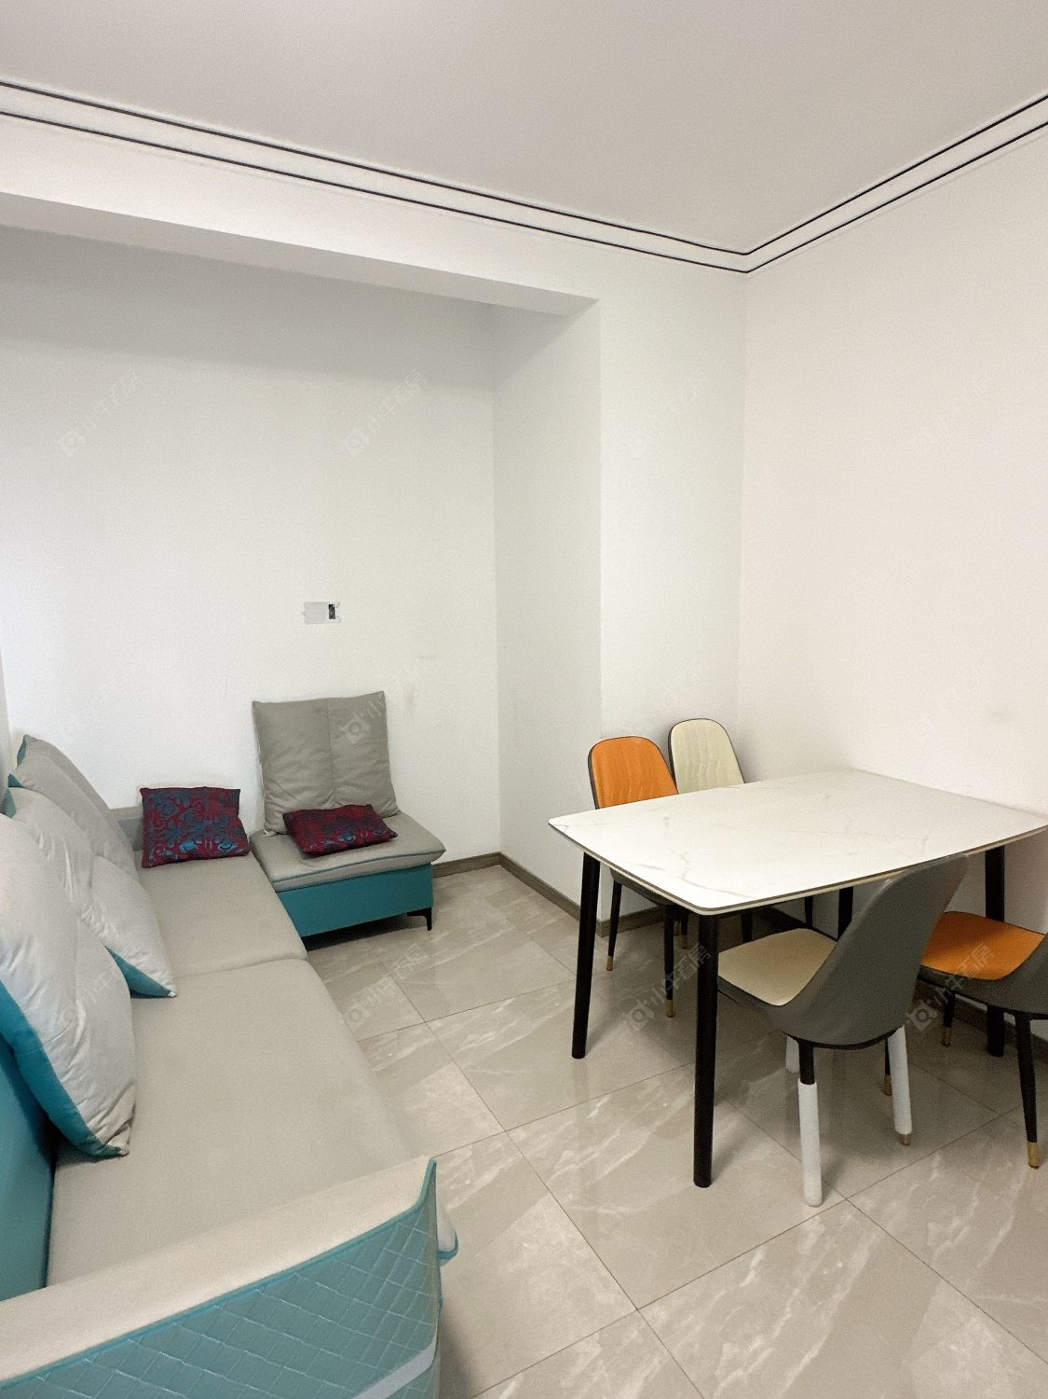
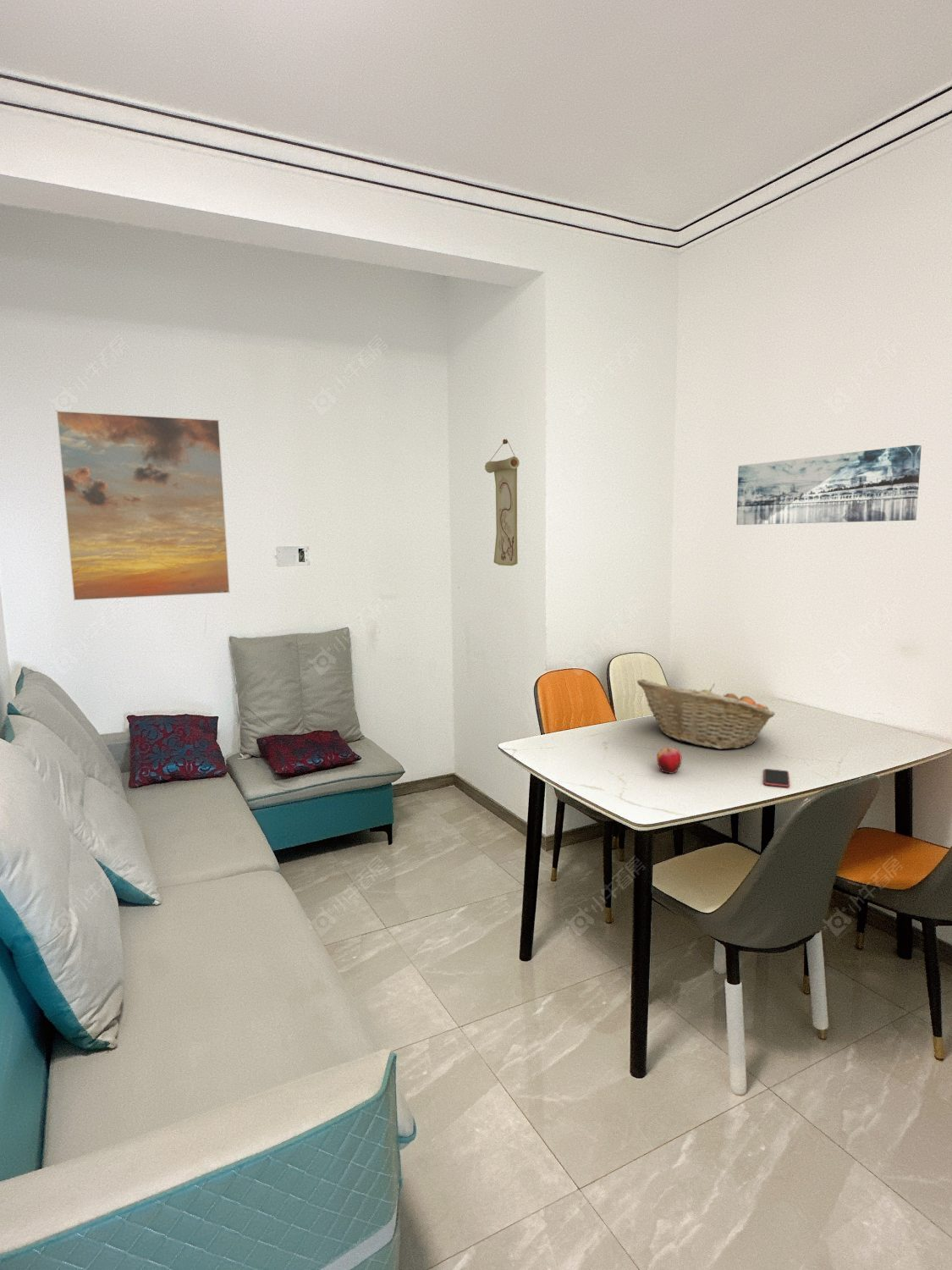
+ wall scroll [484,439,520,566]
+ apple [656,747,682,775]
+ fruit basket [636,678,776,750]
+ smartphone [763,768,790,787]
+ wall art [735,444,922,526]
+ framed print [55,410,231,601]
